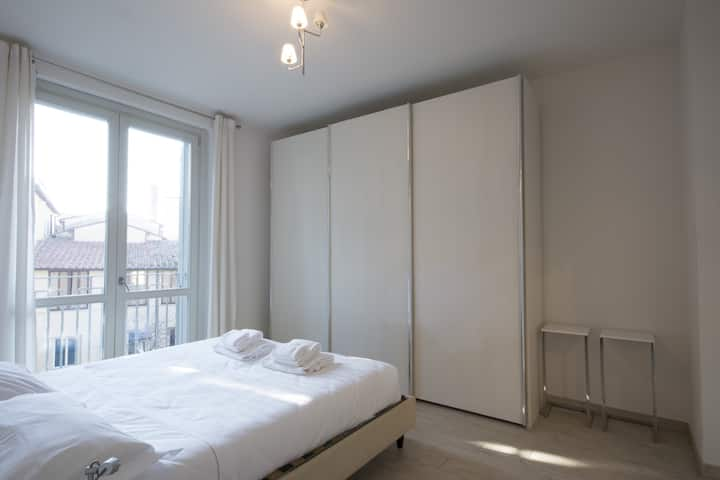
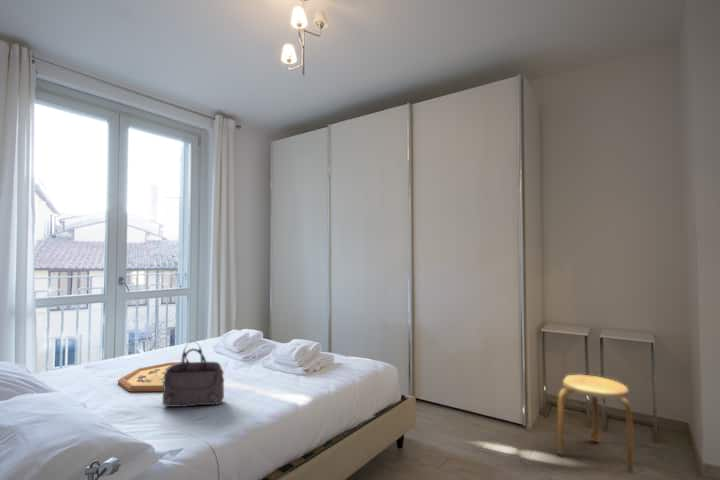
+ stool [556,374,635,474]
+ decorative tray [117,361,181,392]
+ handbag [161,340,225,408]
